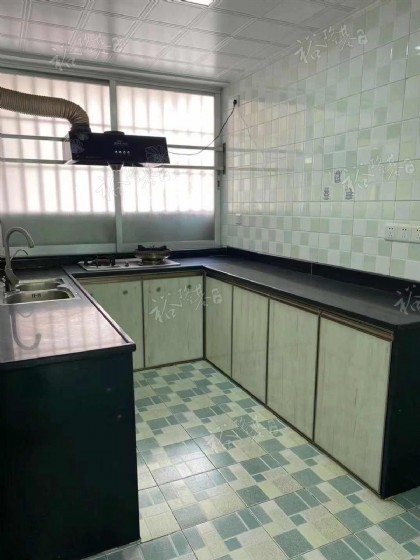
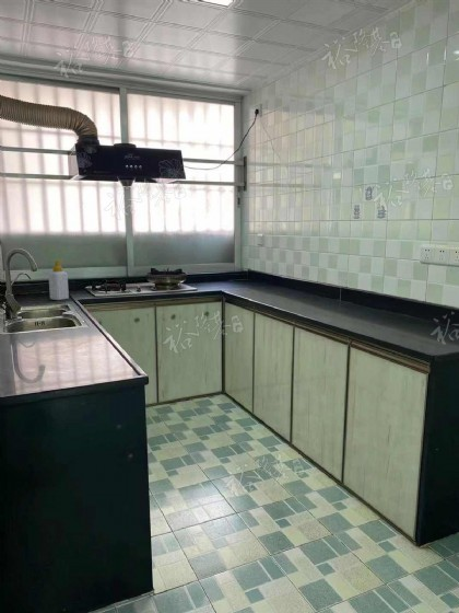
+ soap bottle [47,259,70,301]
